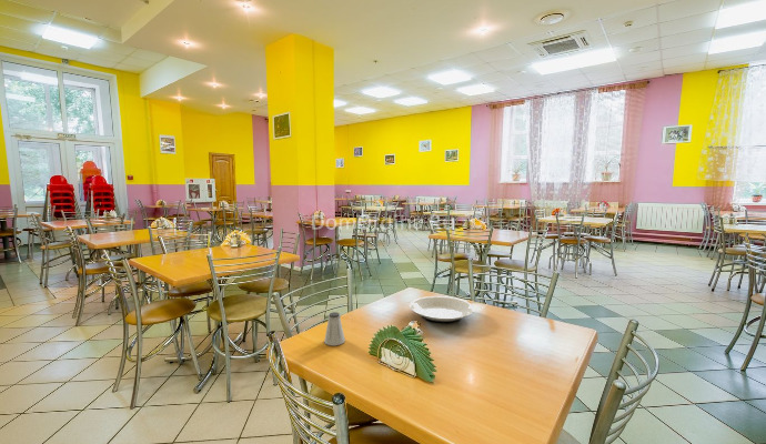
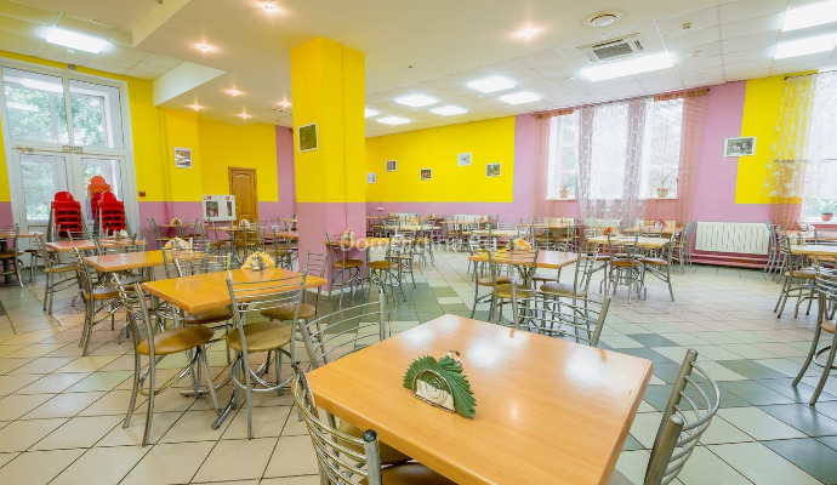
- plate [409,295,475,324]
- saltshaker [323,311,346,346]
